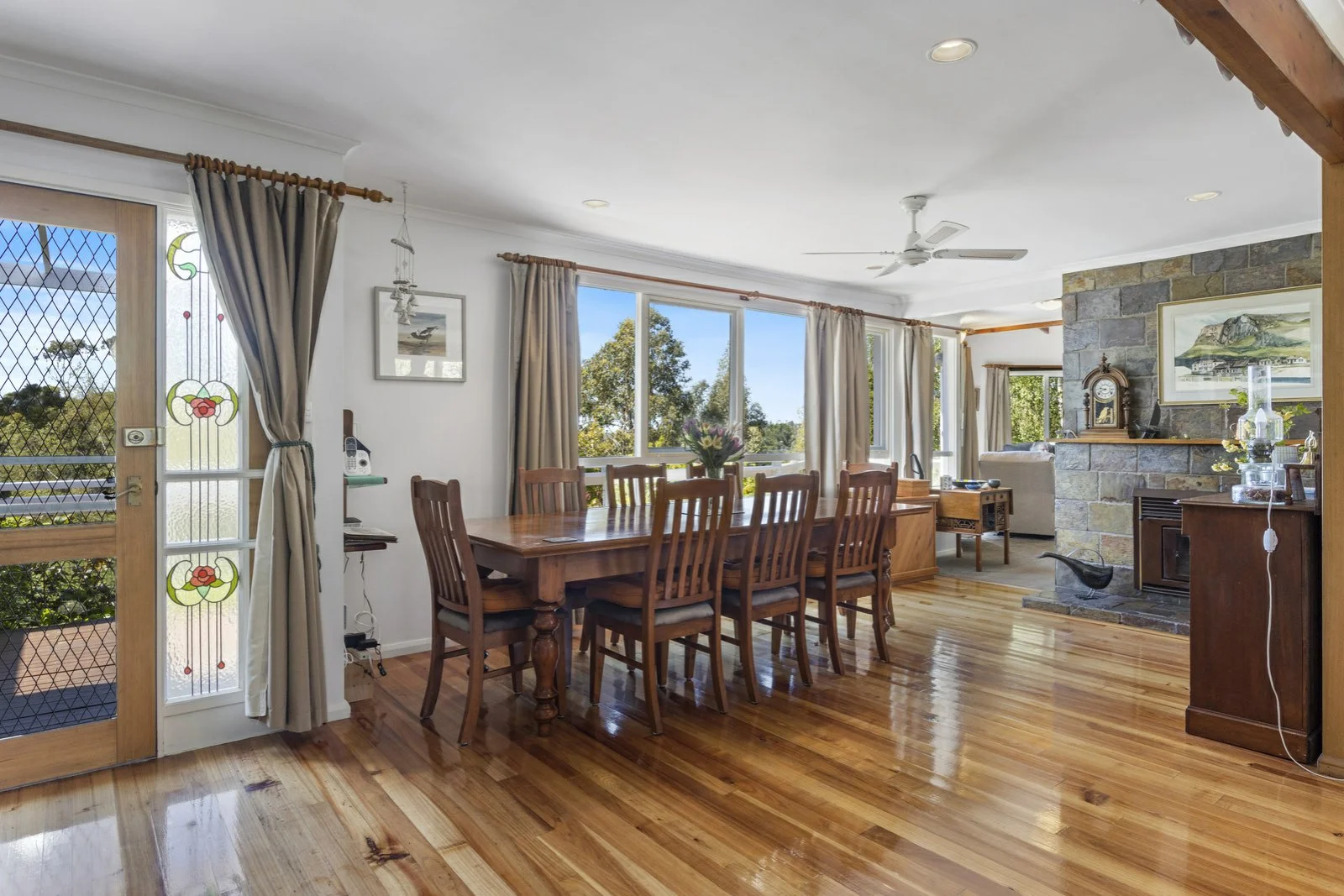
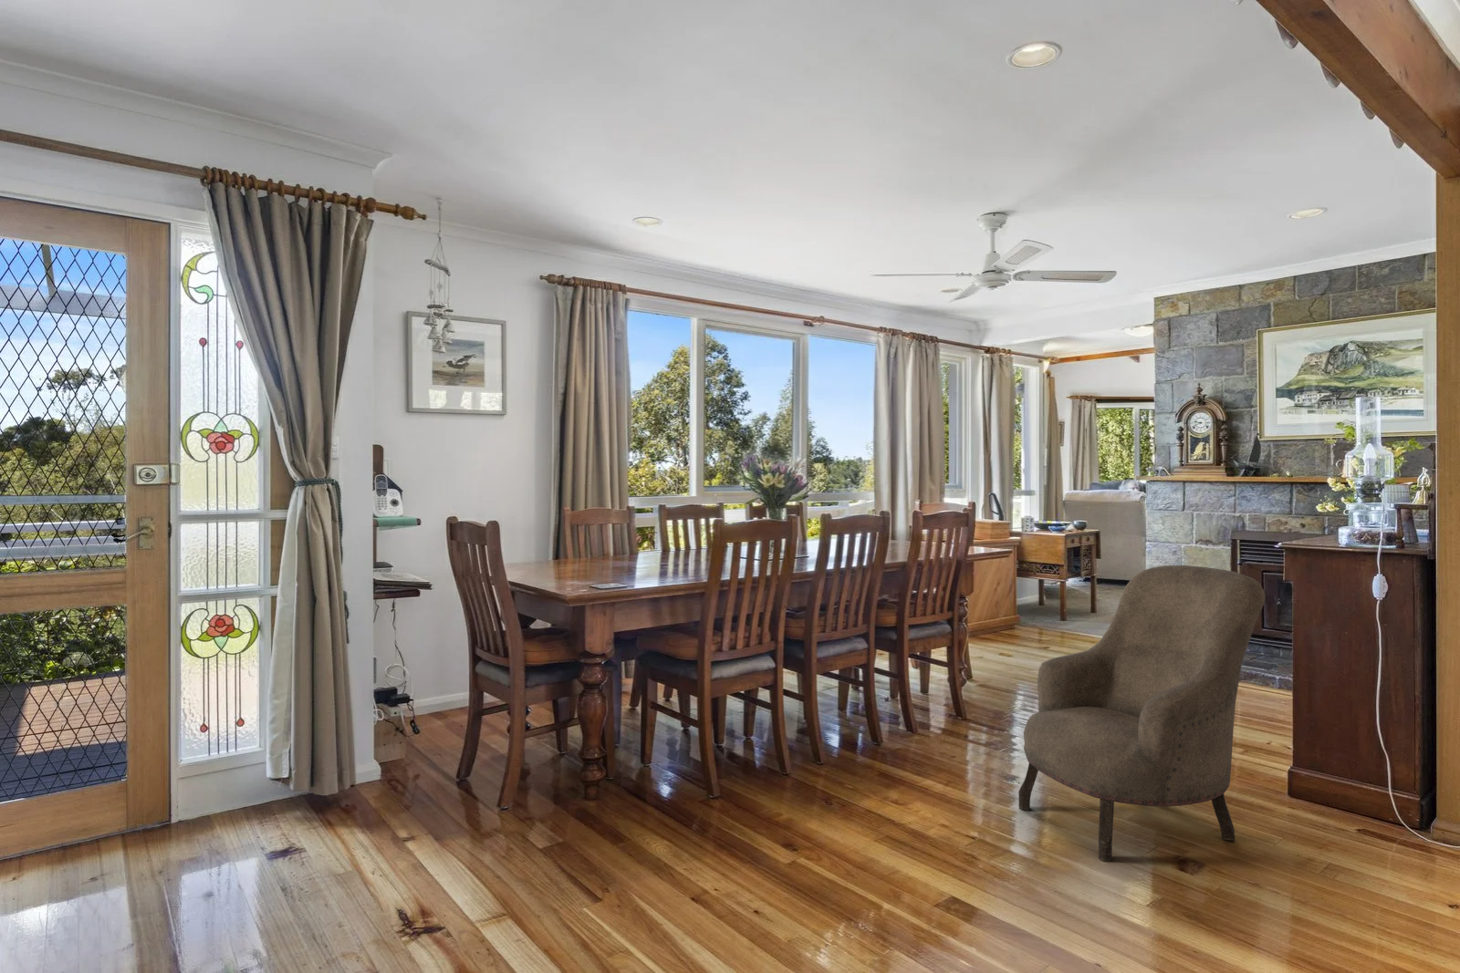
+ armchair [1018,565,1266,862]
